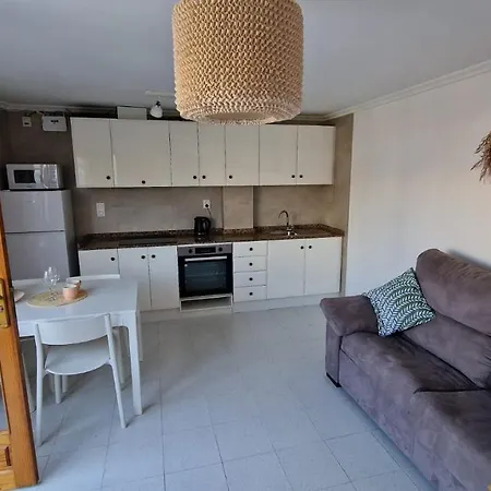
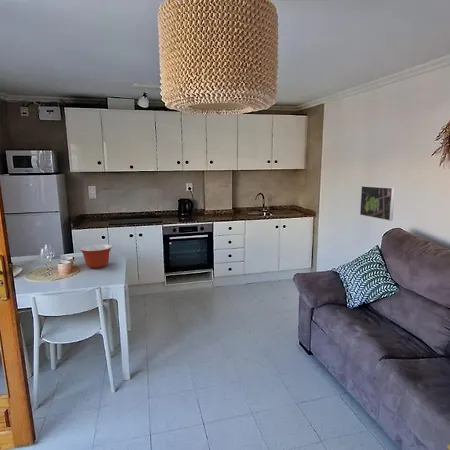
+ mixing bowl [79,243,113,269]
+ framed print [359,185,396,222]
